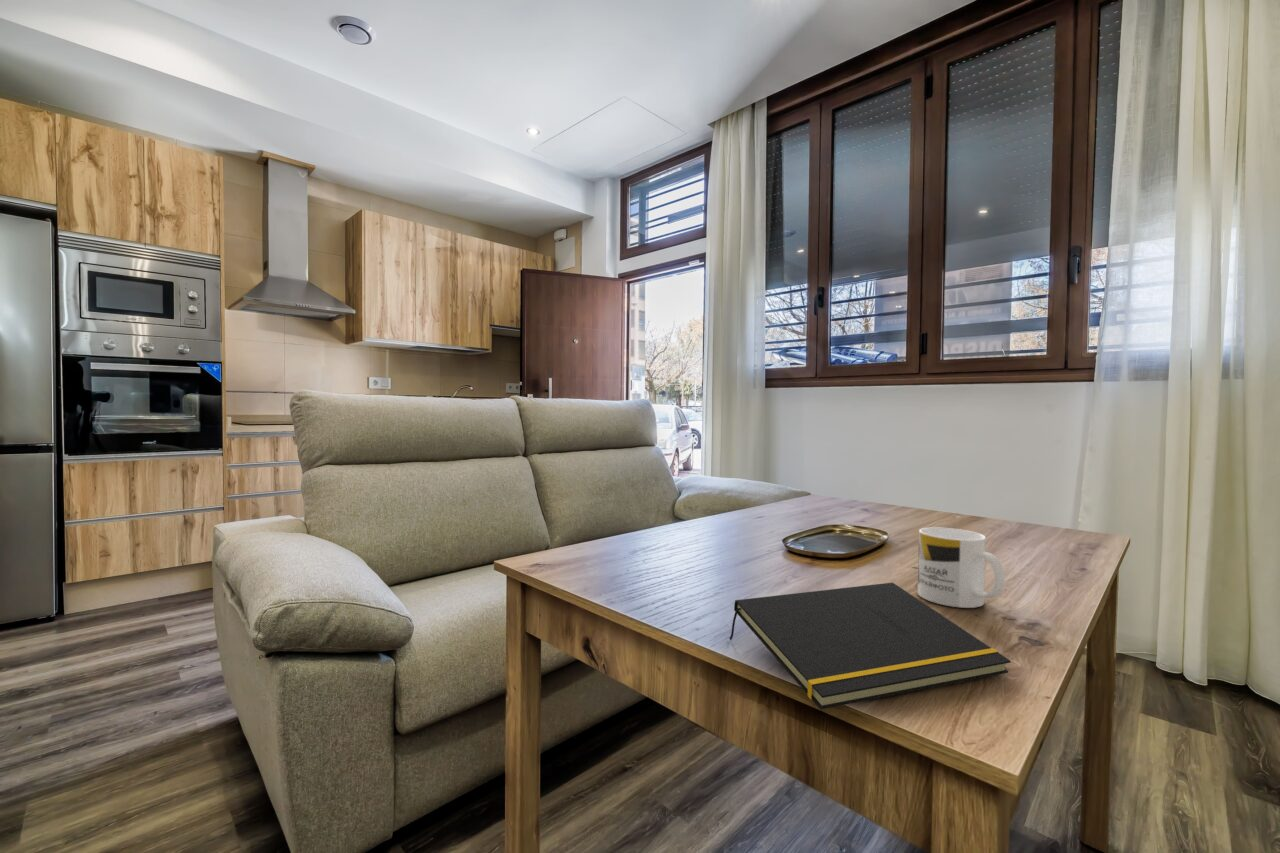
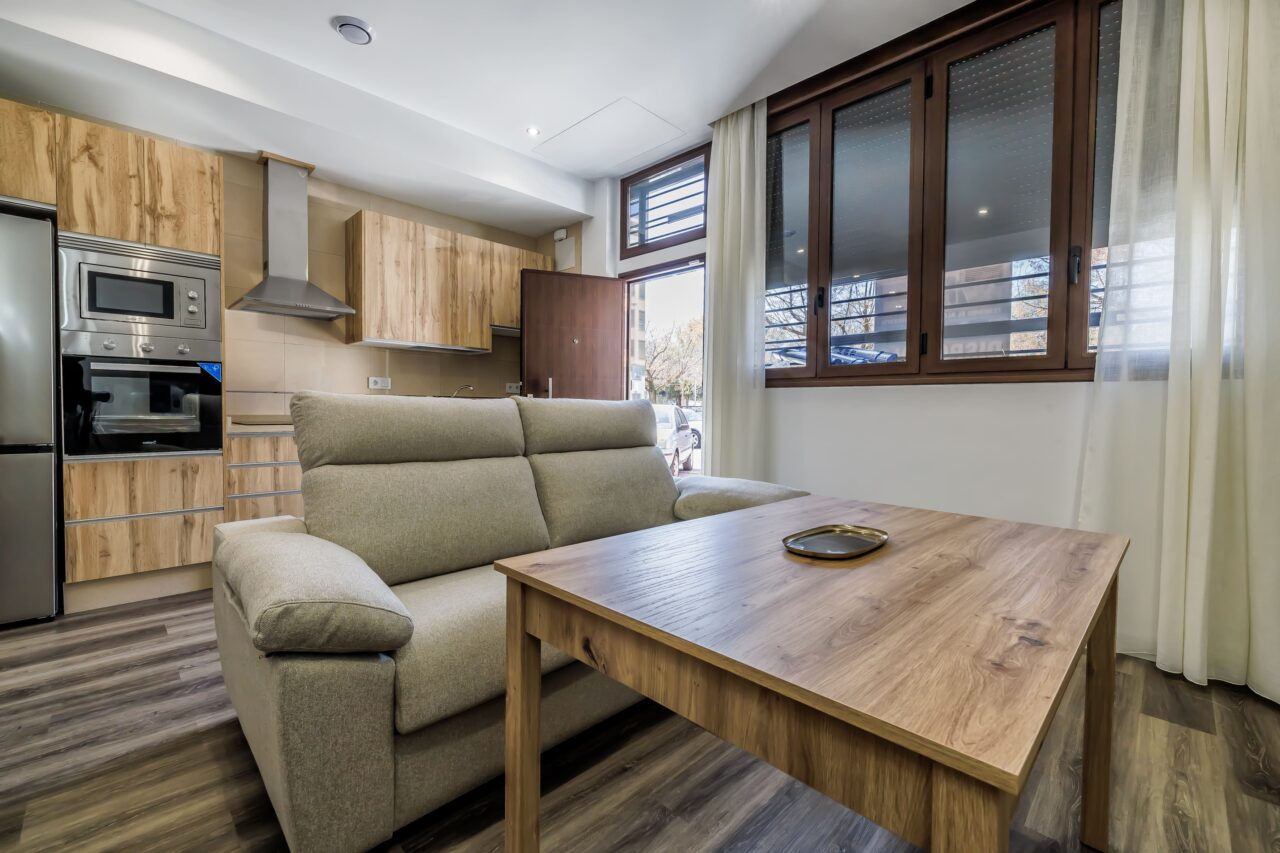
- mug [917,526,1006,609]
- notepad [729,582,1012,710]
